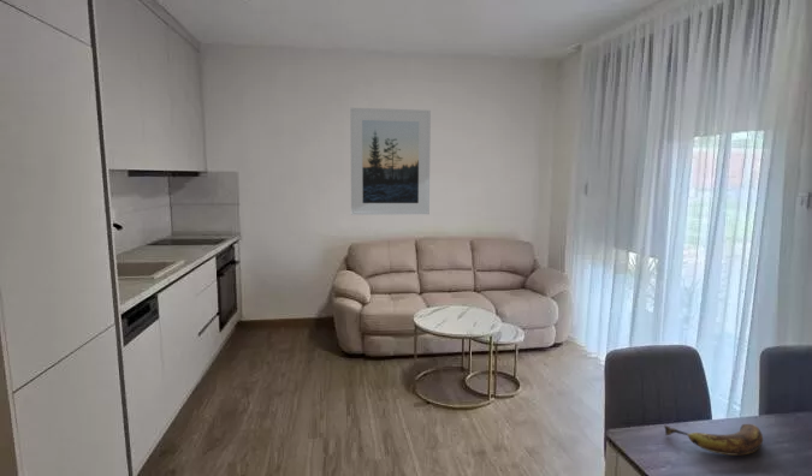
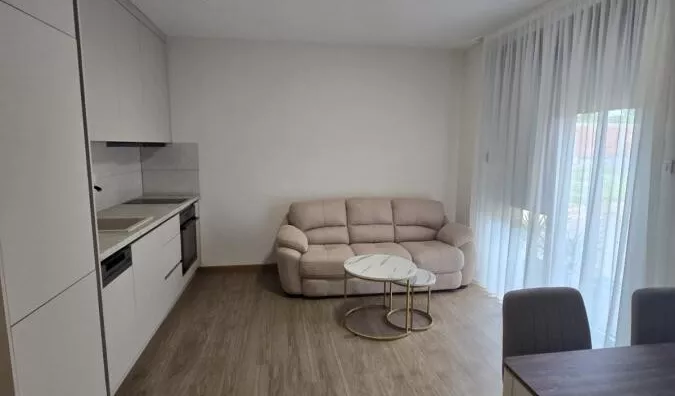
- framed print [349,107,432,216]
- banana [663,423,764,457]
